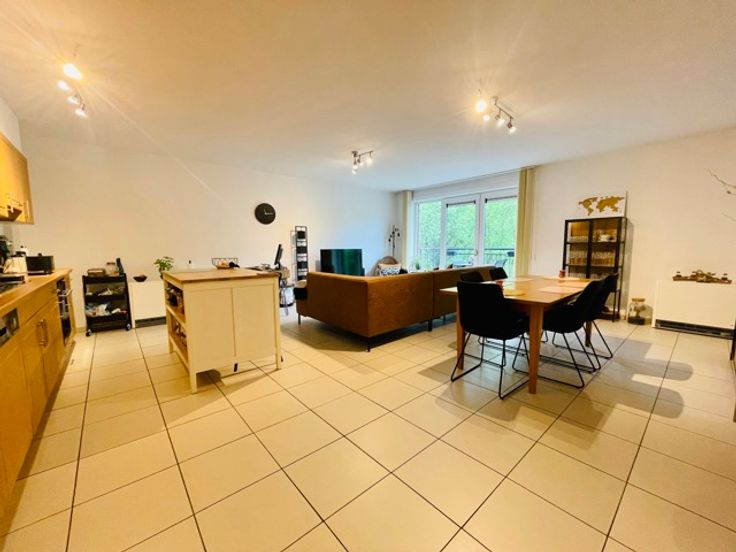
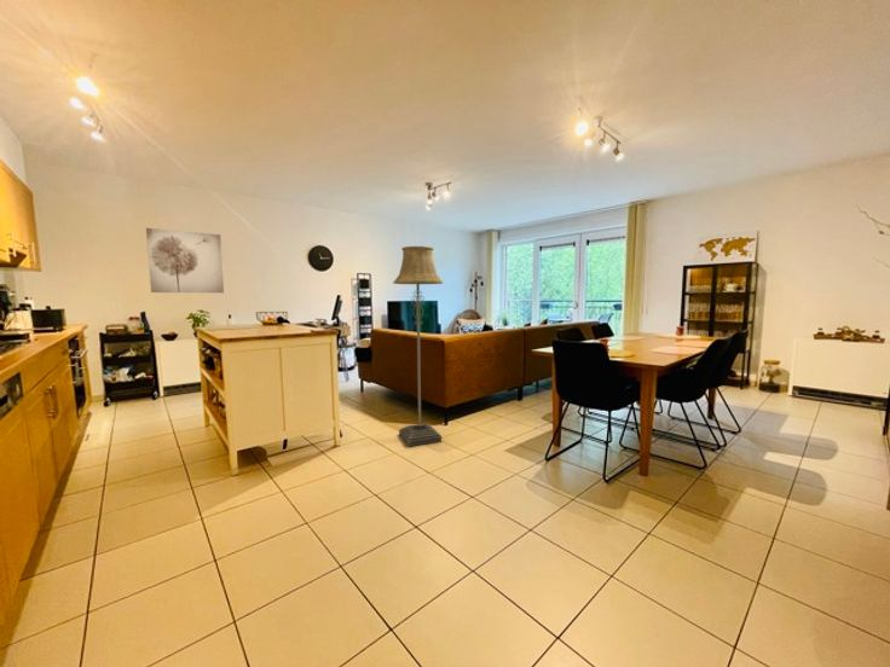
+ floor lamp [392,245,444,448]
+ wall art [145,227,225,294]
